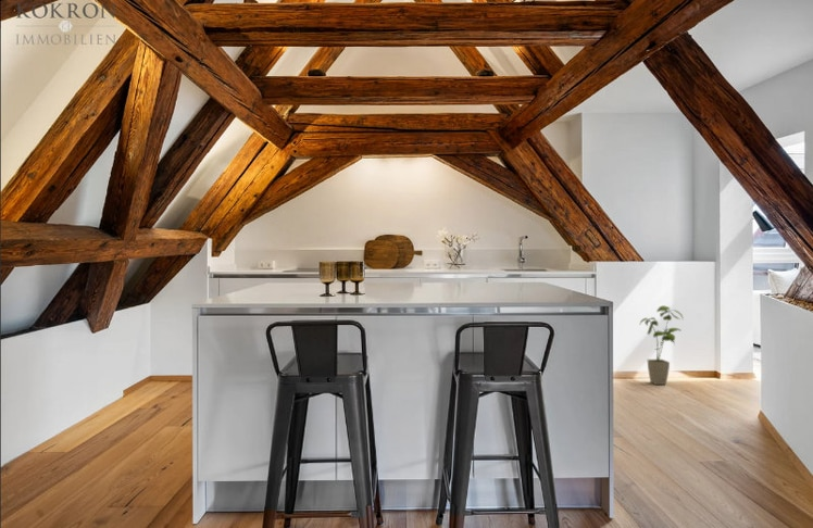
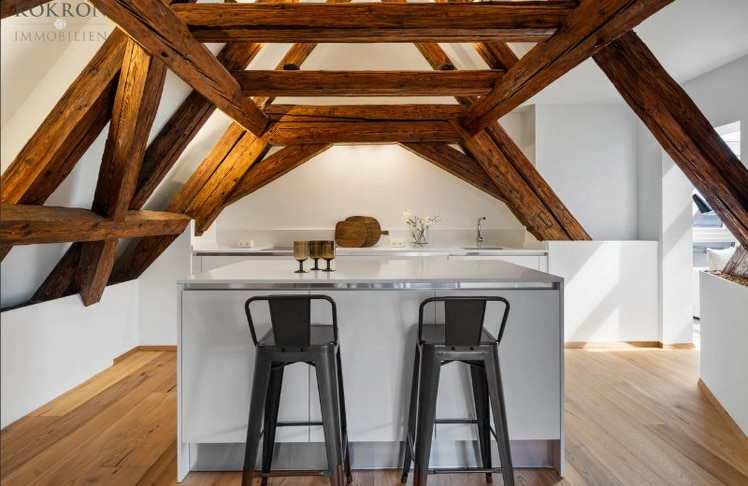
- house plant [639,304,685,386]
